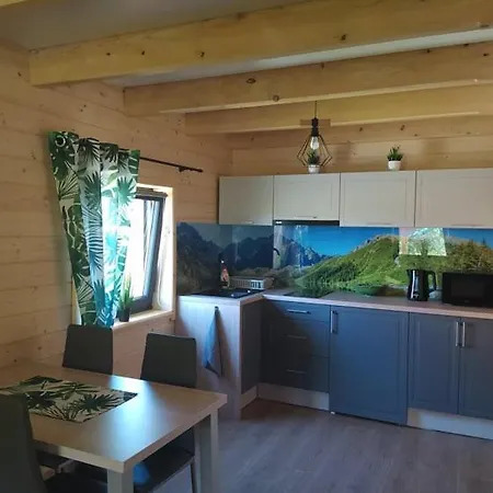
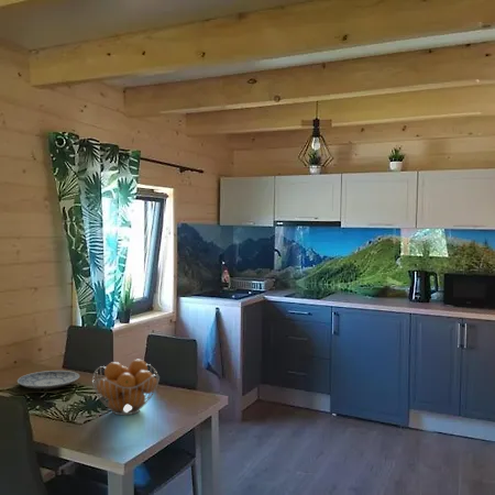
+ fruit basket [91,359,161,416]
+ plate [15,370,80,389]
